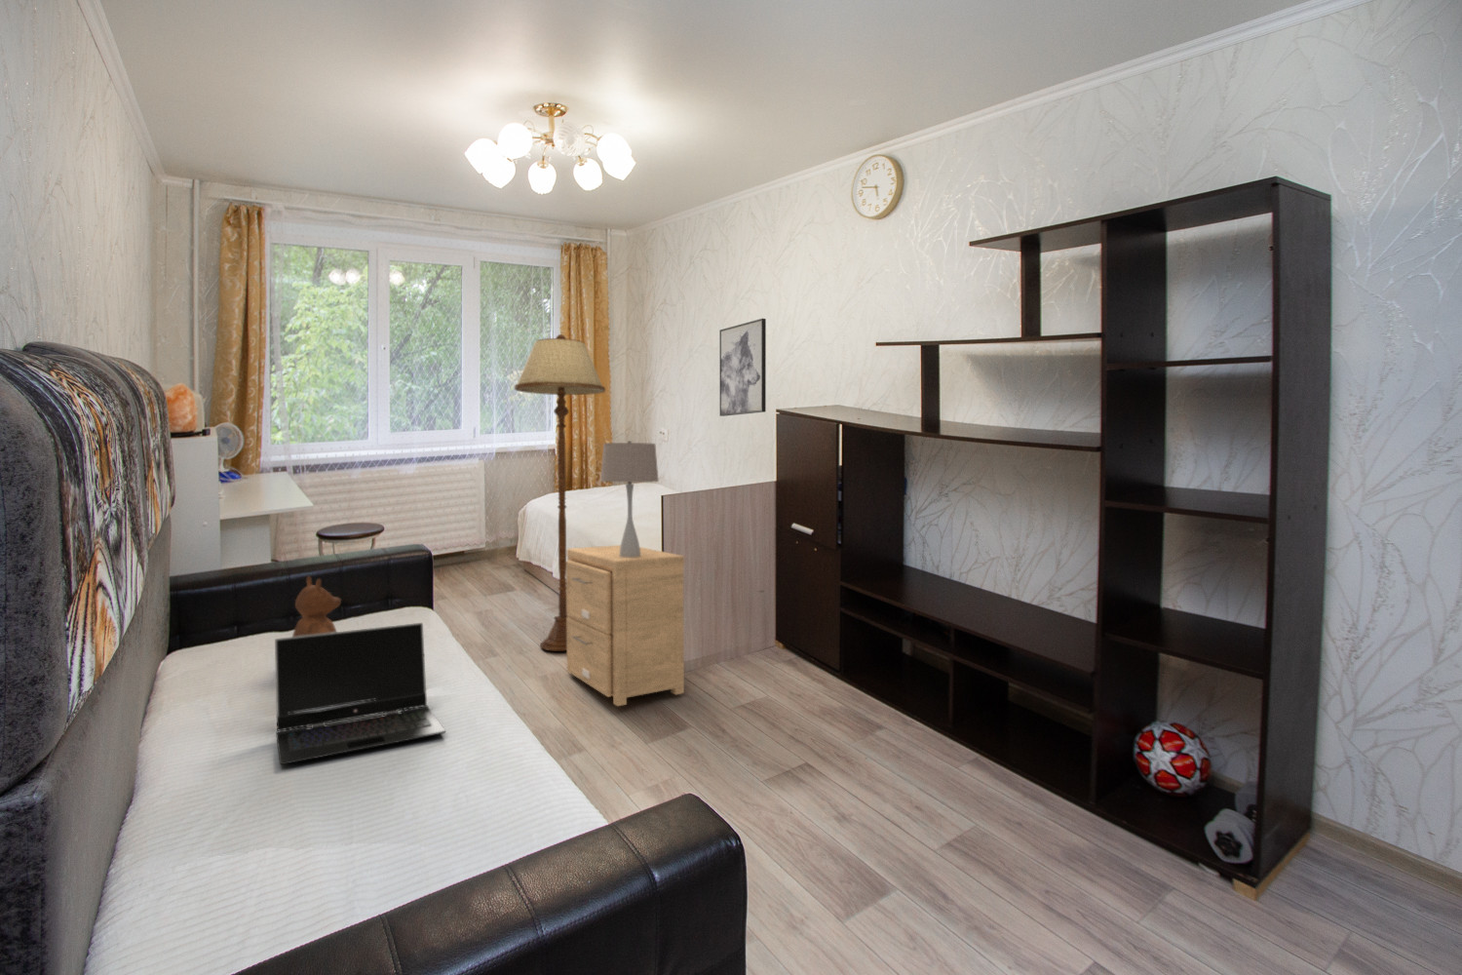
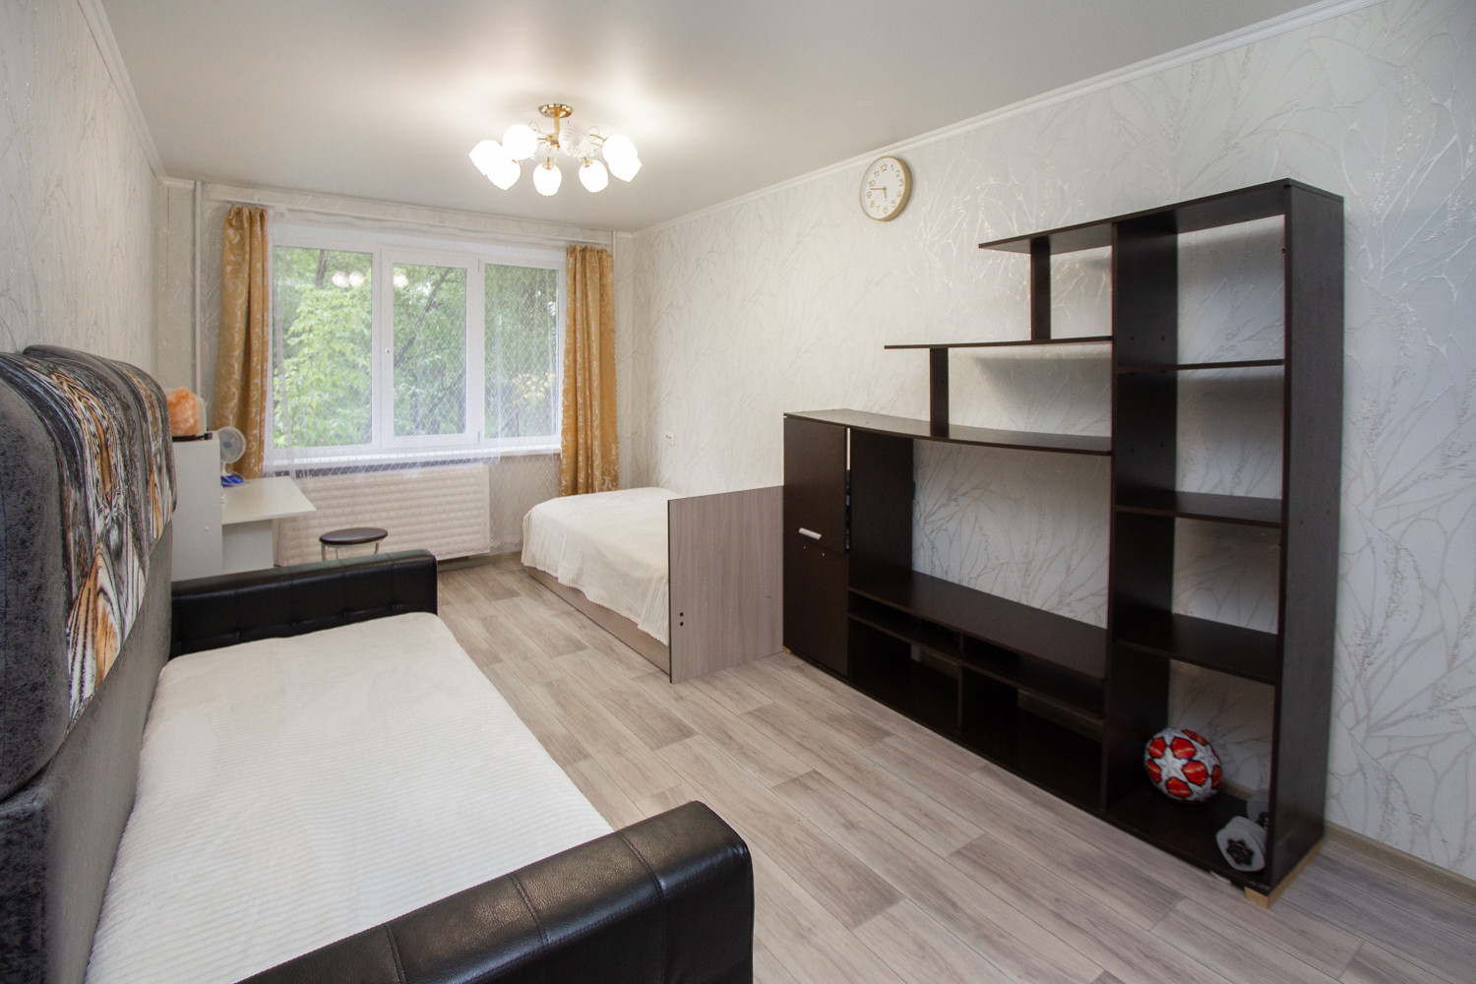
- side table [566,544,685,707]
- laptop computer [274,622,446,765]
- wall art [718,318,767,417]
- teddy bear [292,576,343,637]
- floor lamp [513,333,606,652]
- table lamp [599,440,660,558]
